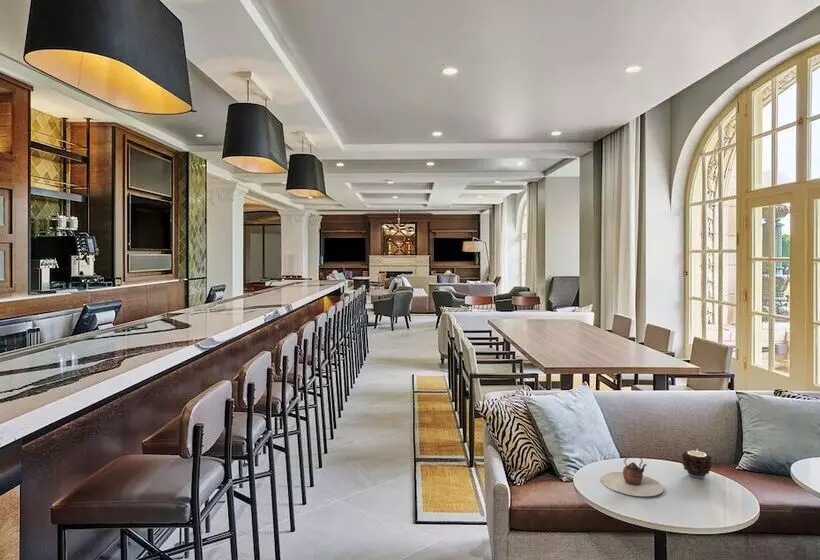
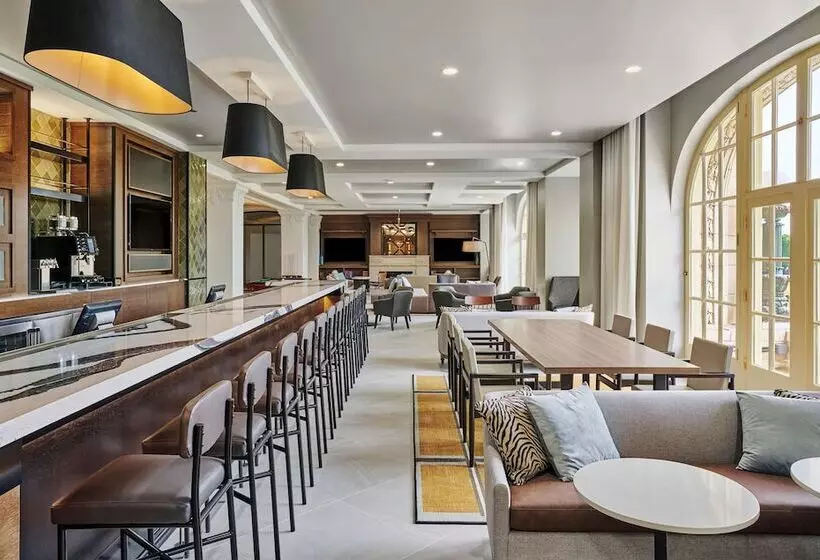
- teapot [600,455,665,497]
- candle [681,449,714,479]
